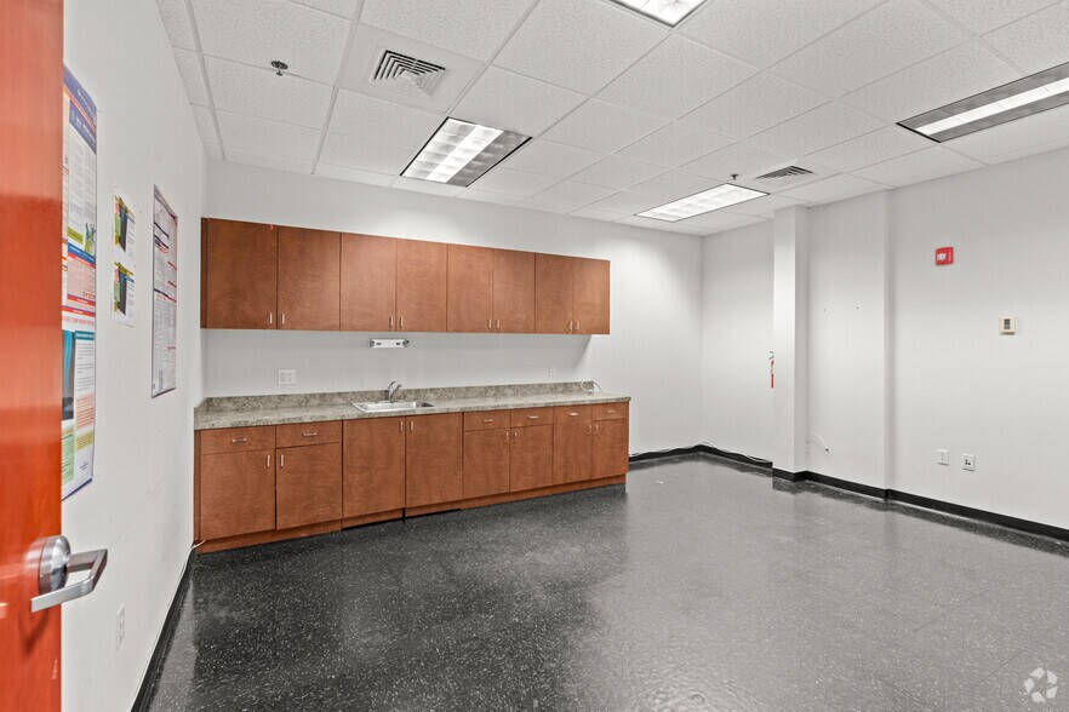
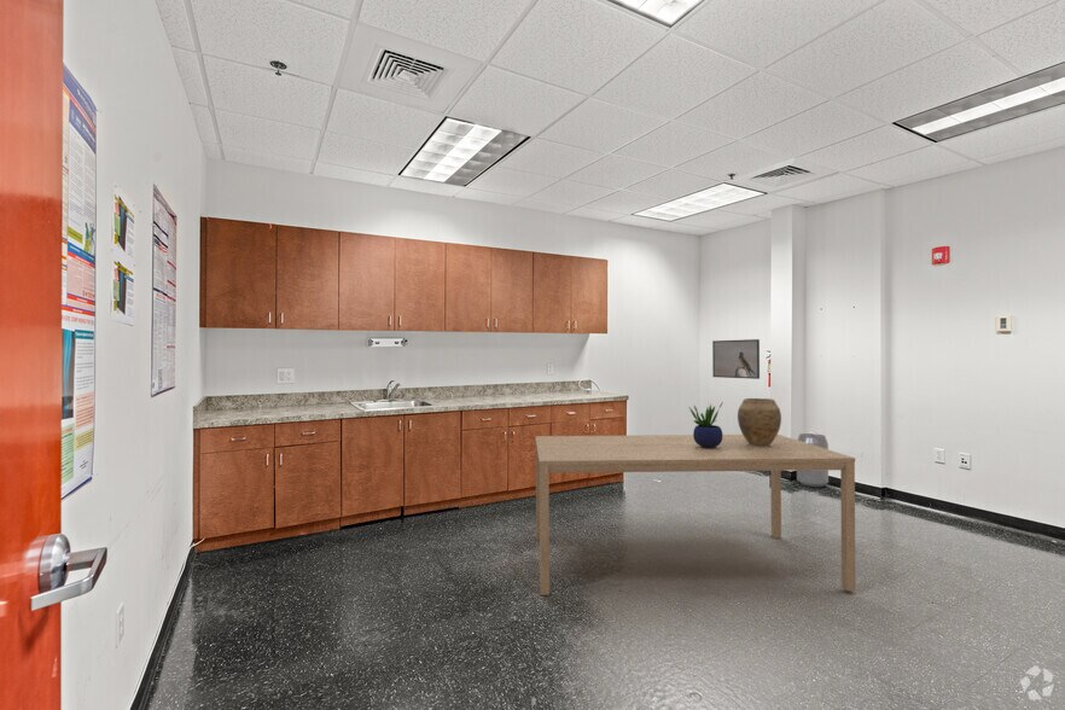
+ potted plant [688,401,724,448]
+ dining table [534,433,856,596]
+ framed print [711,338,761,380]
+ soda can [796,432,830,488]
+ vase [737,397,782,447]
